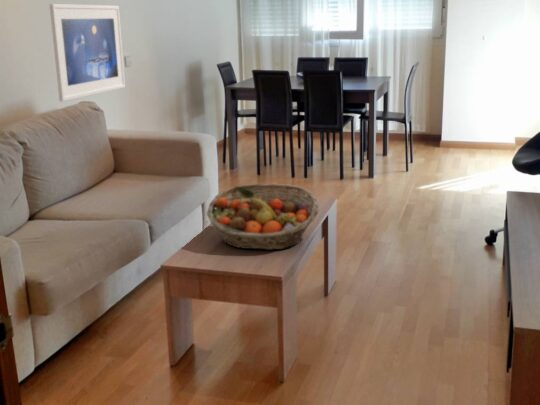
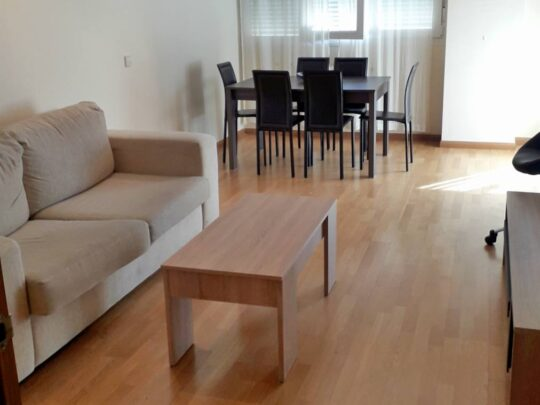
- fruit basket [206,183,320,251]
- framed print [48,3,126,102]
